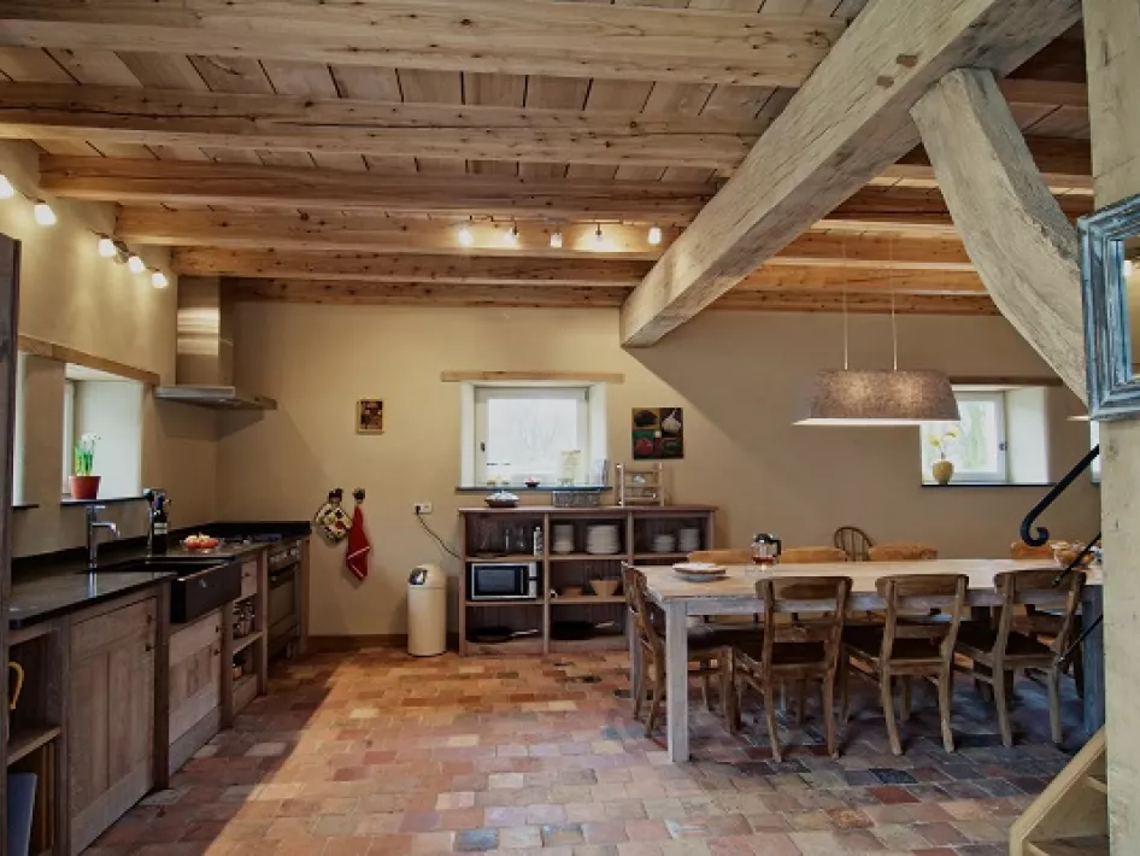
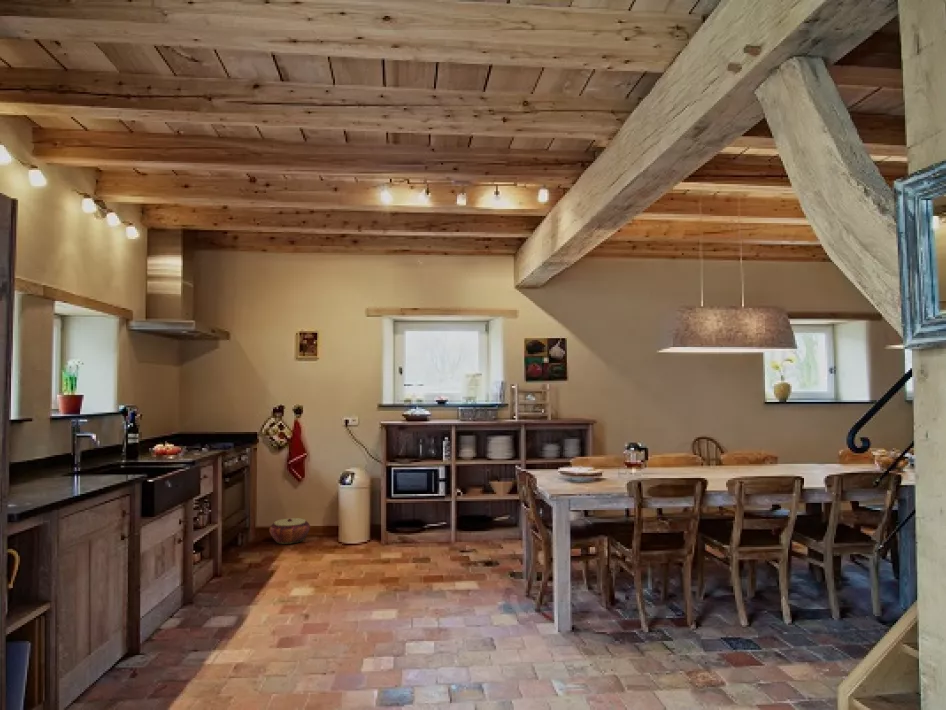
+ woven basket [268,517,311,545]
